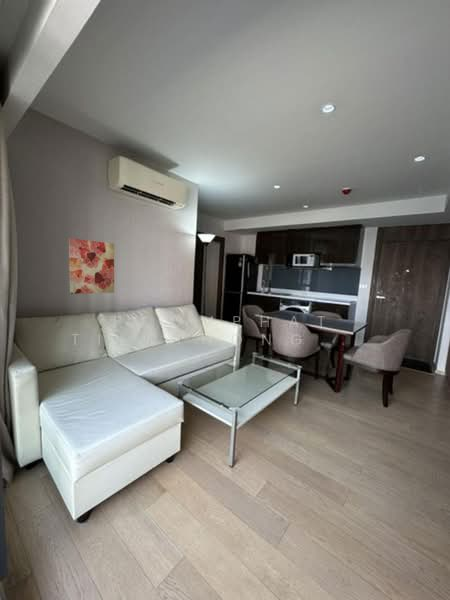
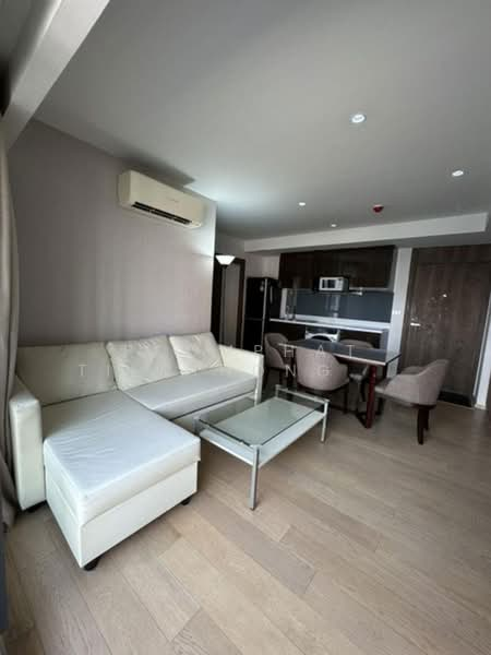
- wall art [68,237,115,295]
